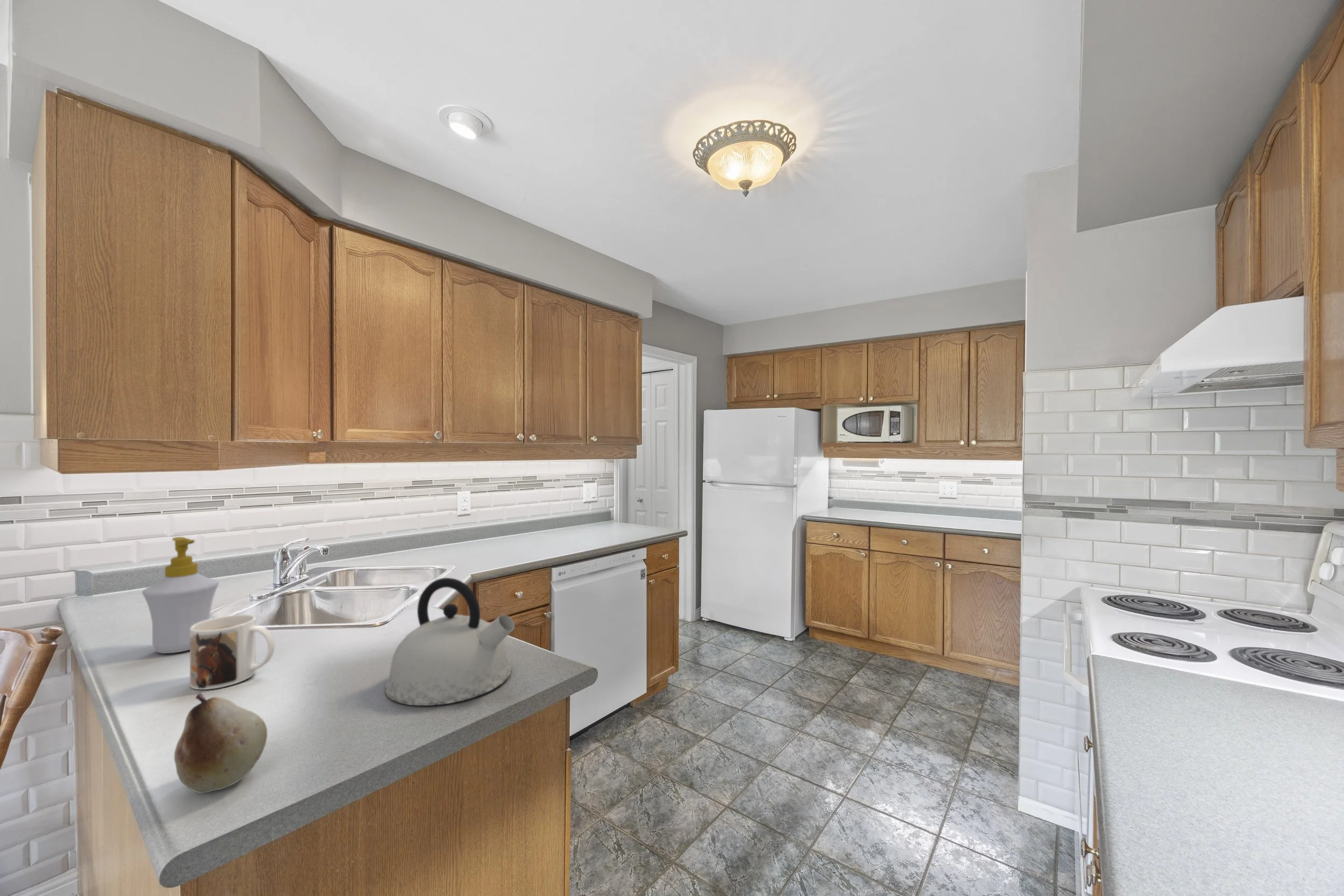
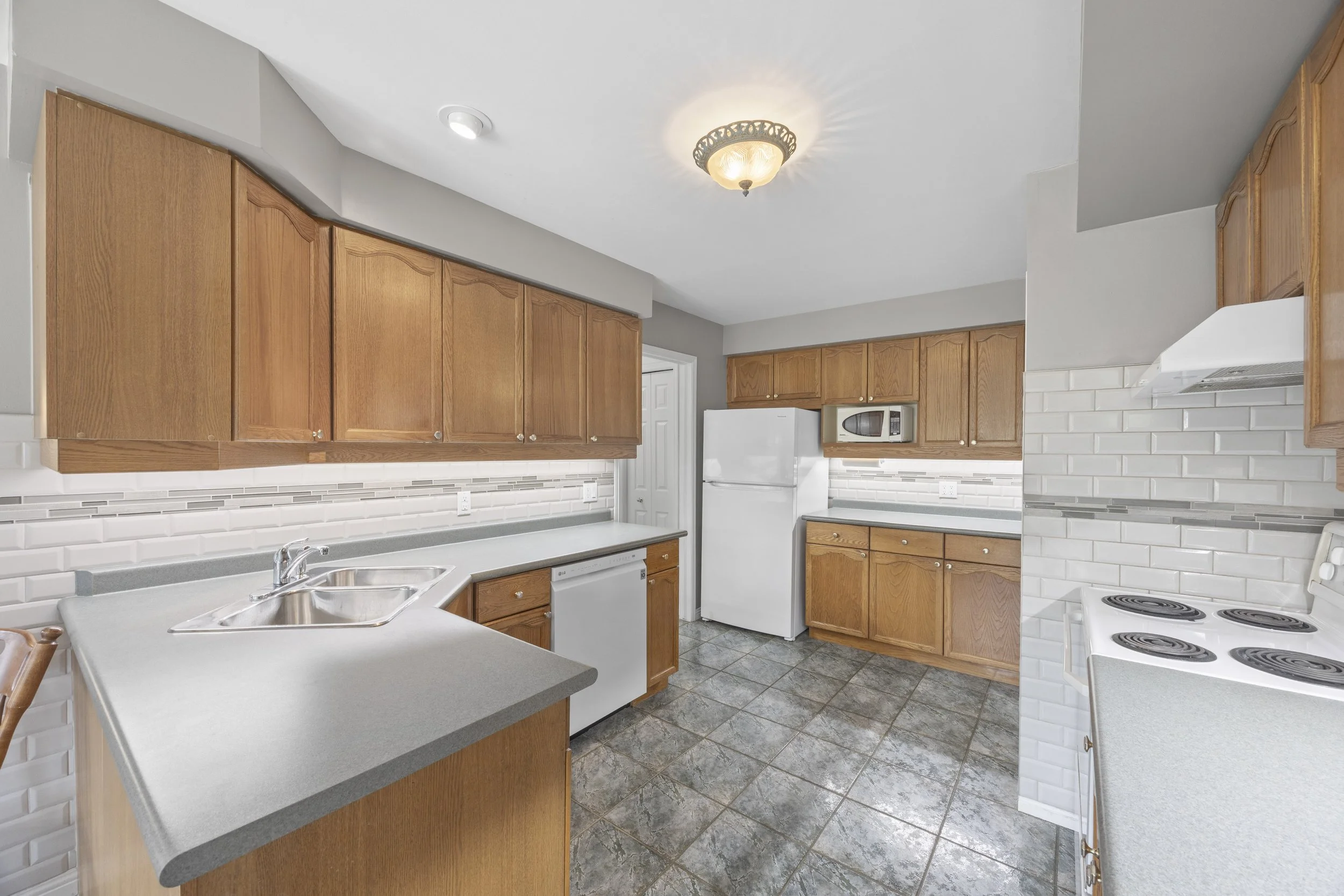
- mug [189,614,275,690]
- soap bottle [141,536,219,654]
- kettle [384,577,515,706]
- fruit [174,692,268,794]
